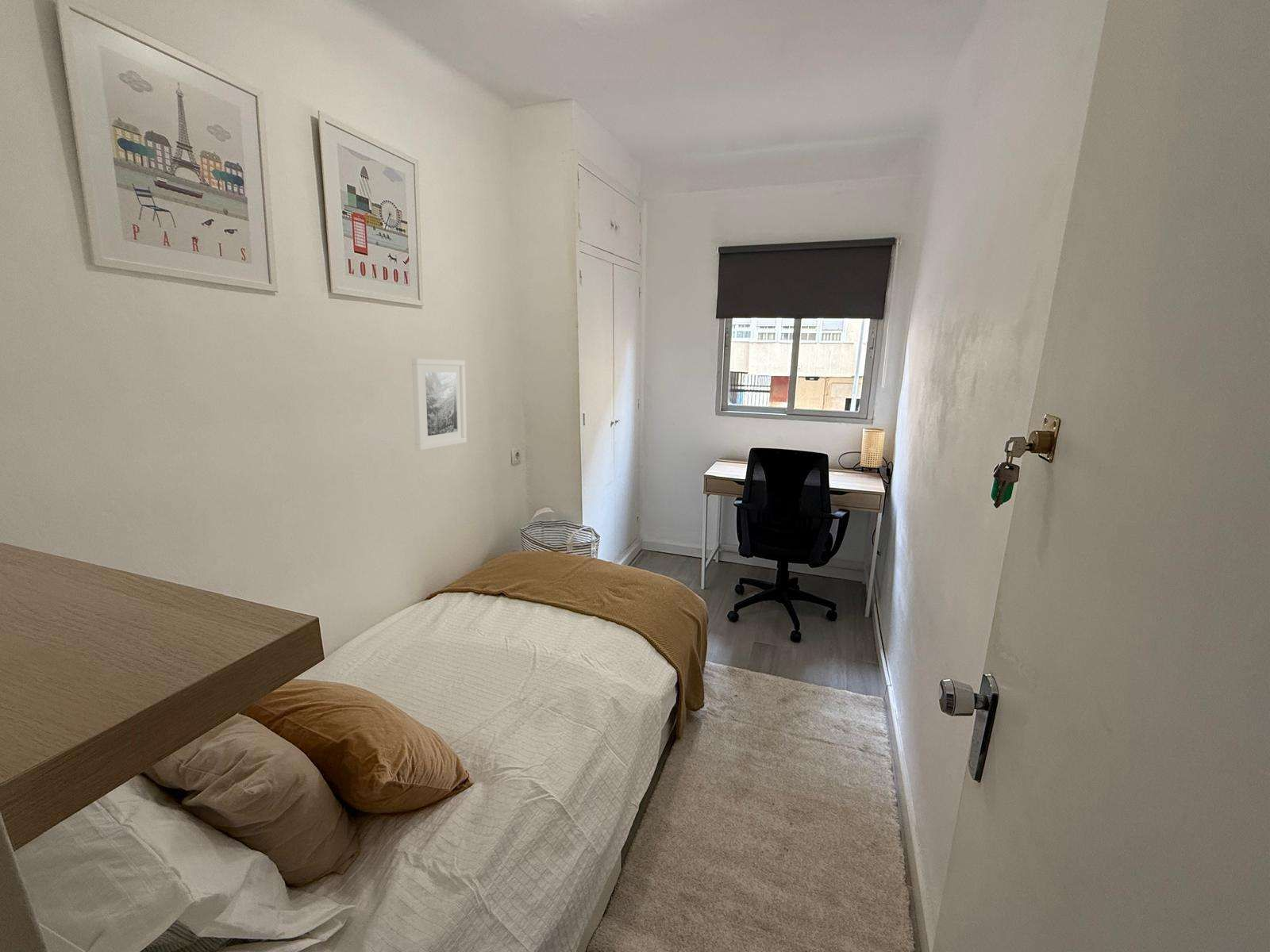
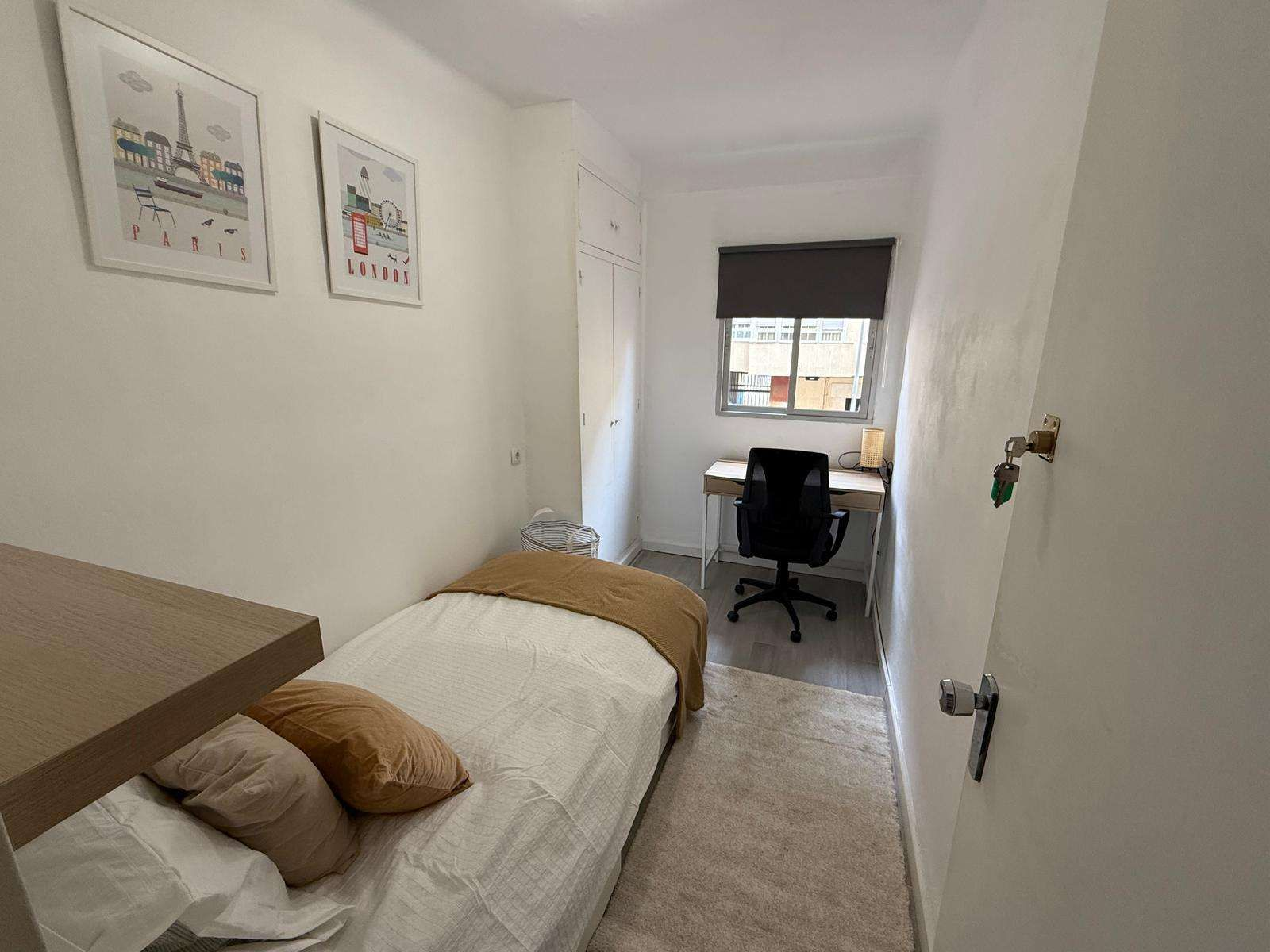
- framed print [411,357,468,451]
